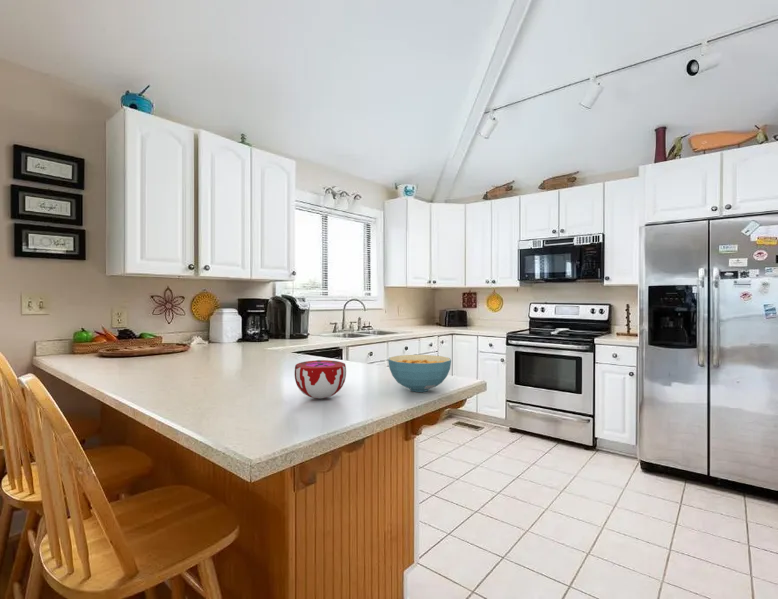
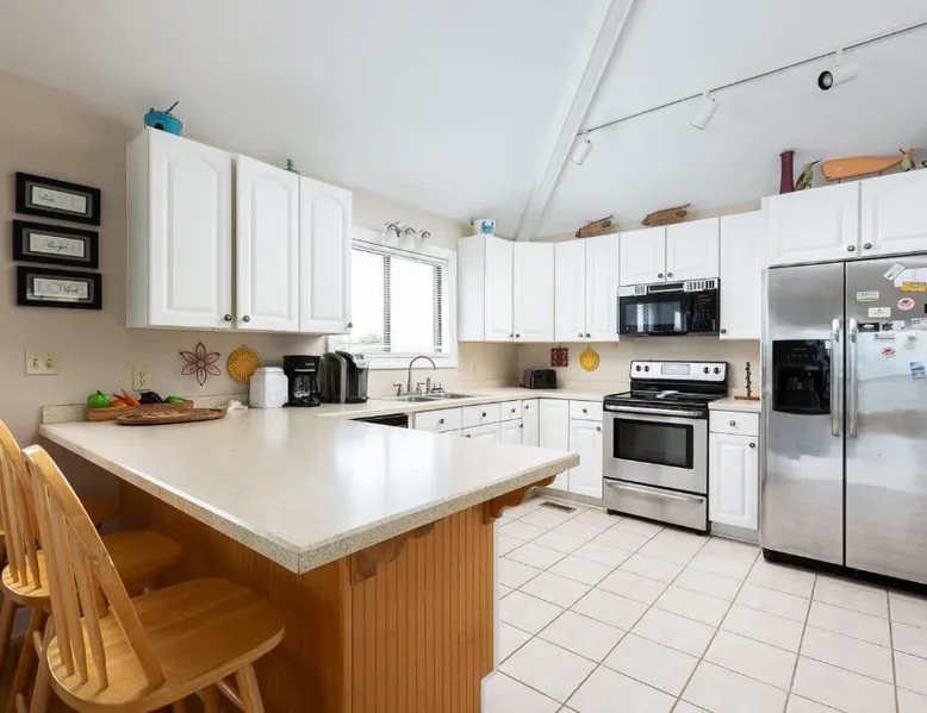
- cereal bowl [387,354,452,393]
- decorative bowl [293,359,347,399]
